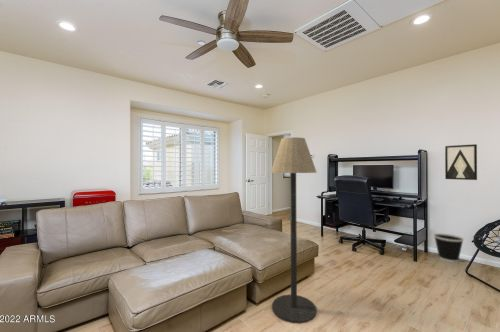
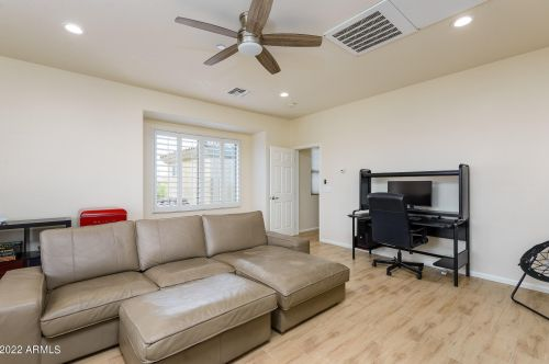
- wall art [444,143,478,181]
- wastebasket [433,232,465,263]
- floor lamp [270,136,318,325]
